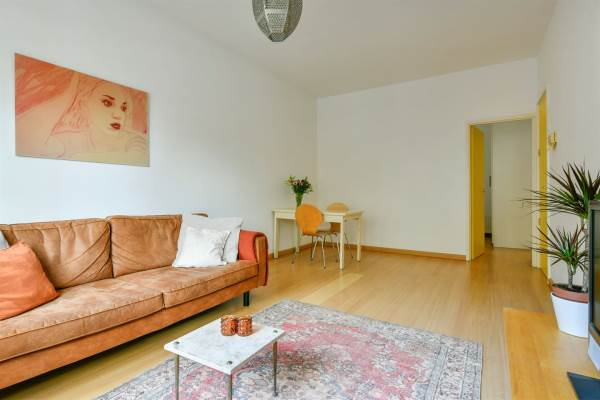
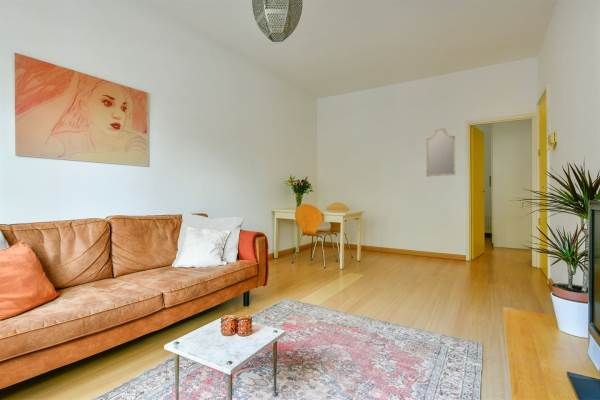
+ home mirror [425,127,456,177]
